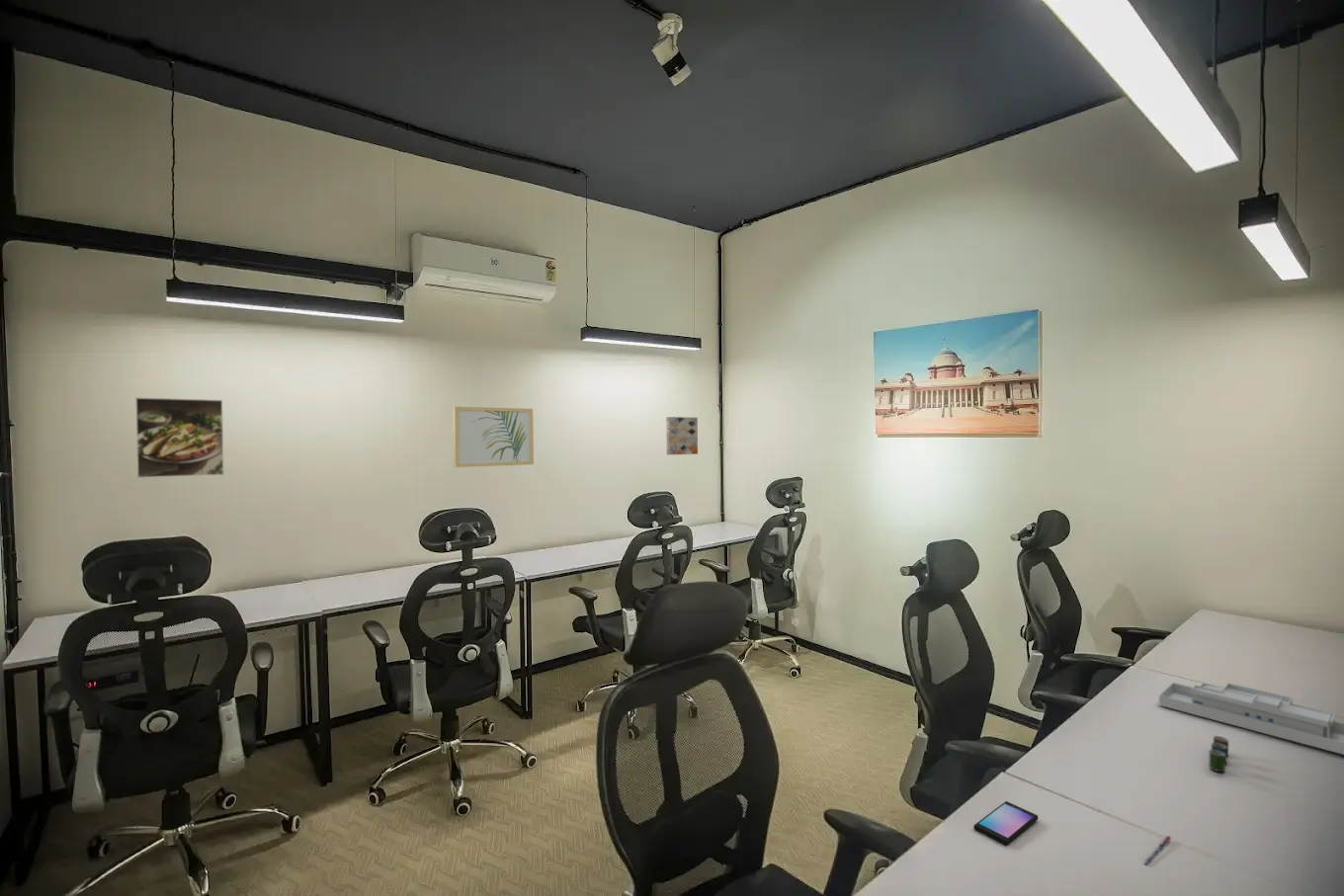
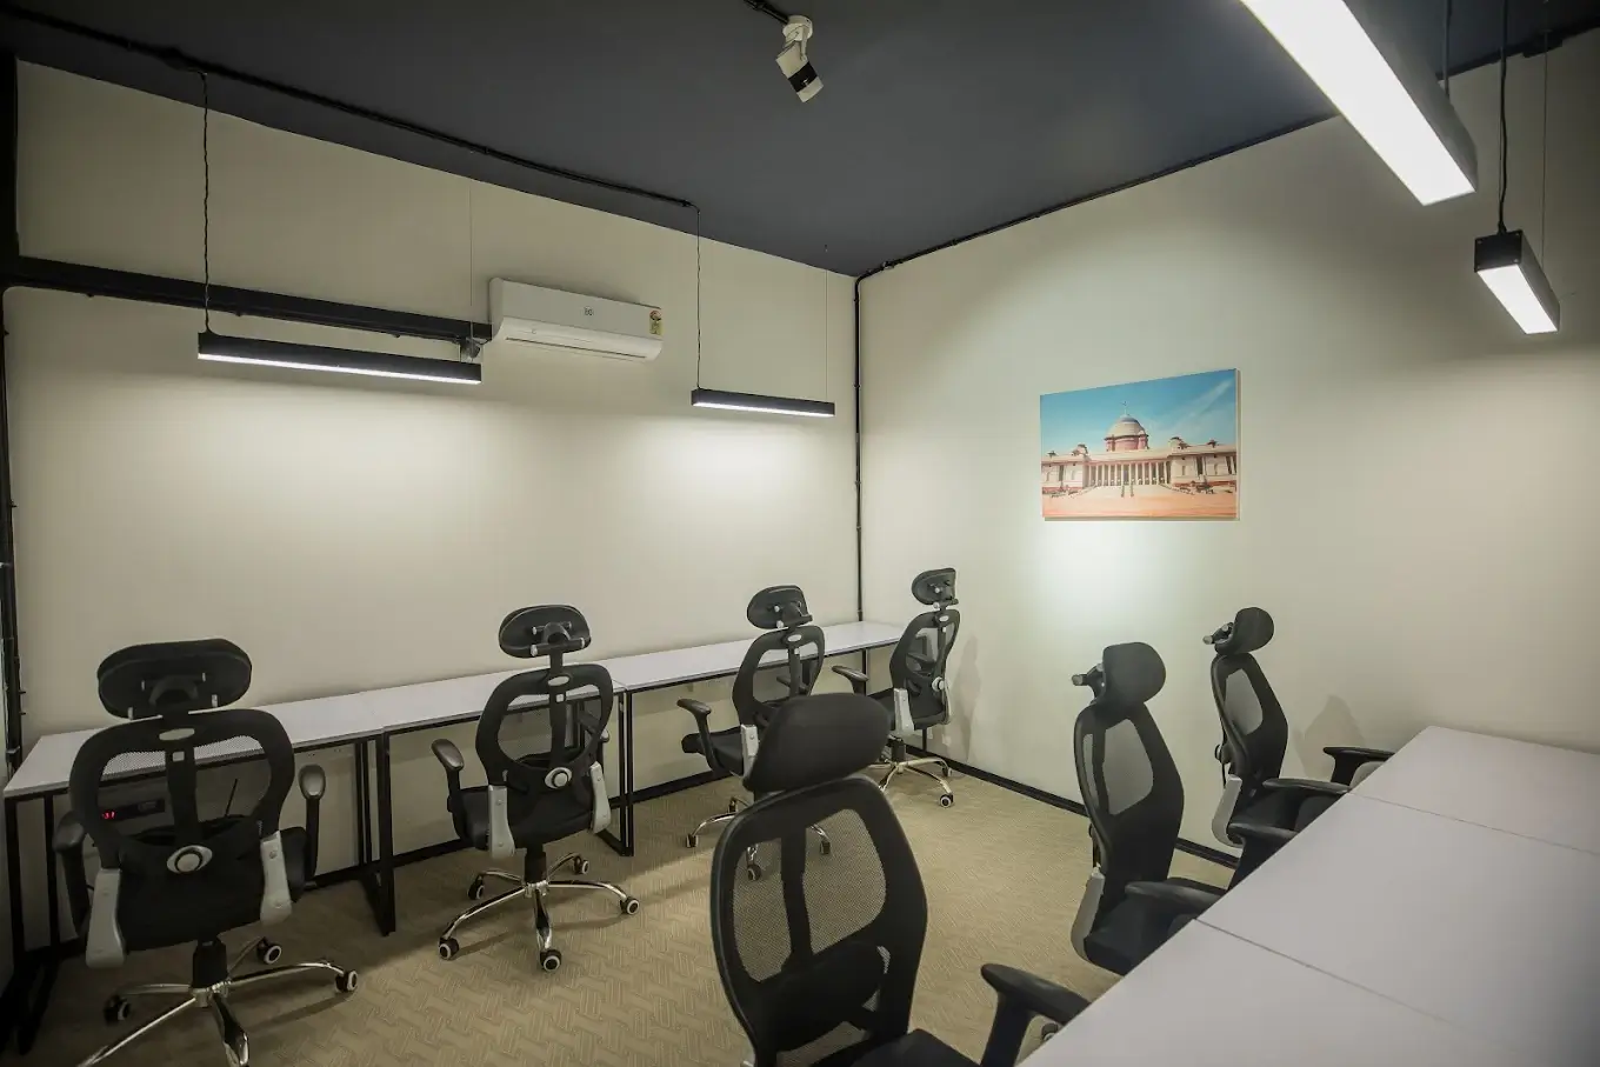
- cup [1209,735,1230,773]
- pen [1142,835,1172,866]
- wall art [665,416,699,455]
- wall art [453,406,535,468]
- smartphone [973,800,1039,847]
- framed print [134,396,225,479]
- desk organizer [1158,682,1344,756]
